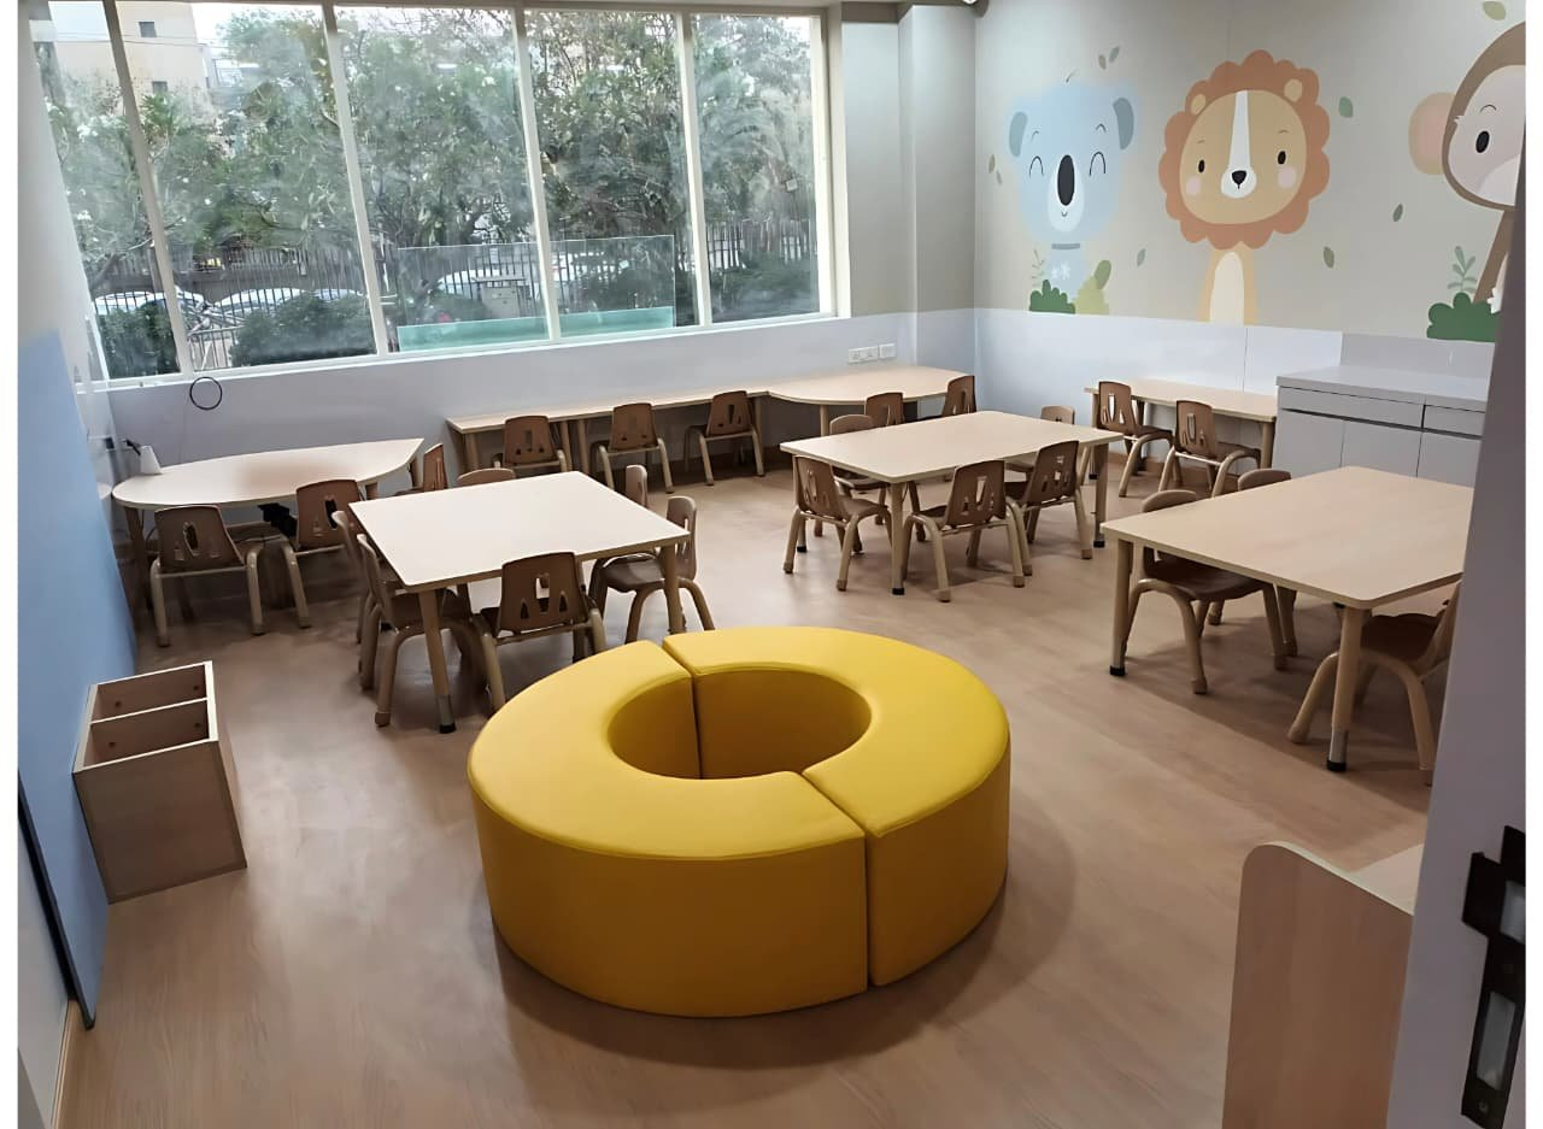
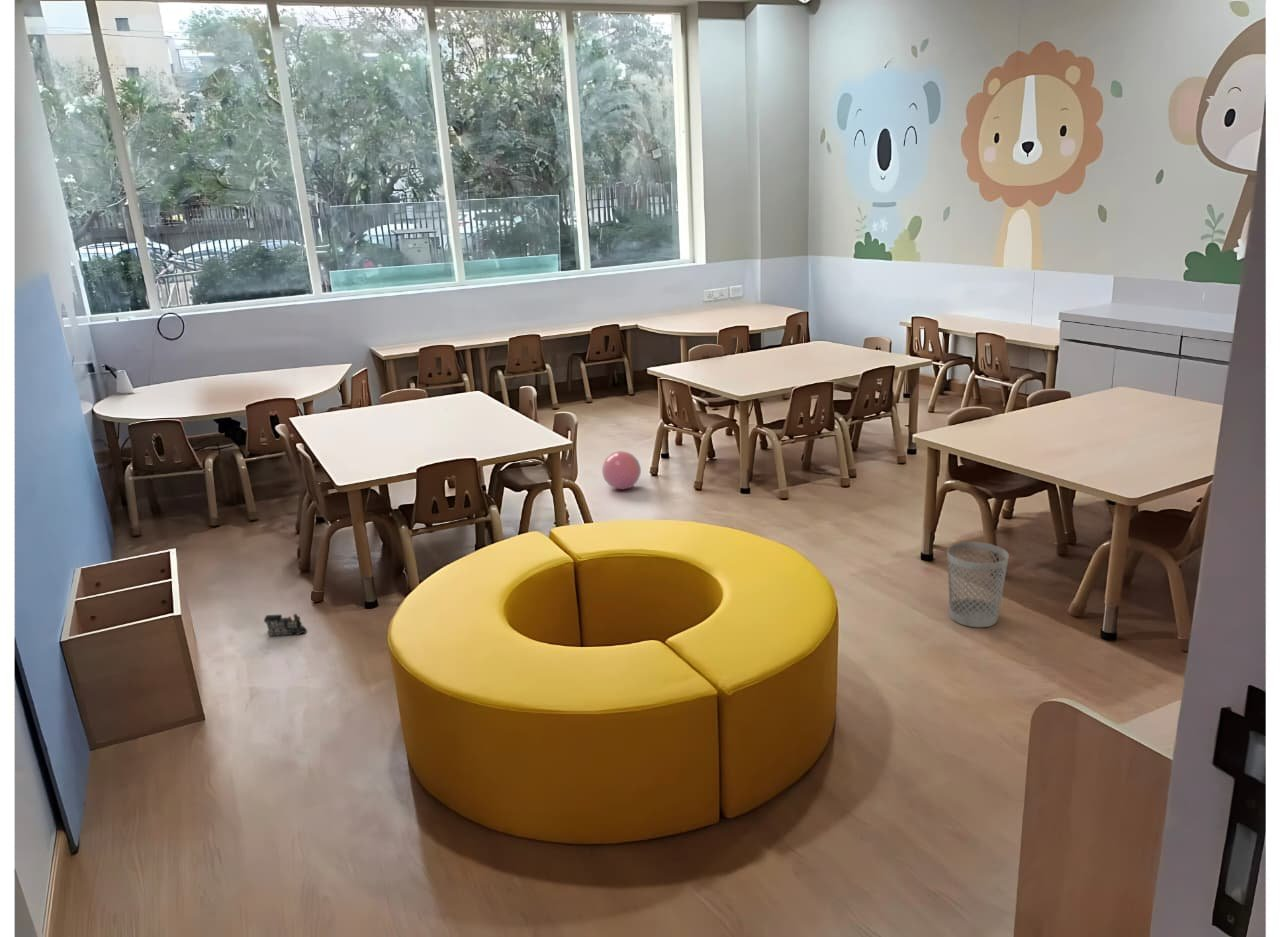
+ ball [601,450,642,491]
+ toy train [263,613,308,637]
+ wastebasket [946,541,1010,628]
